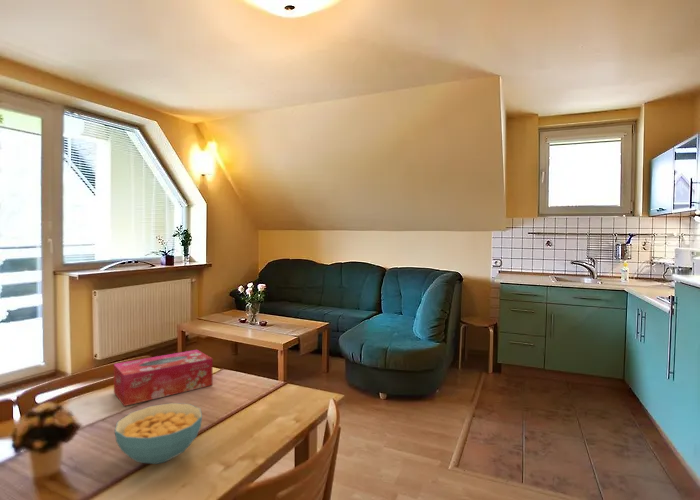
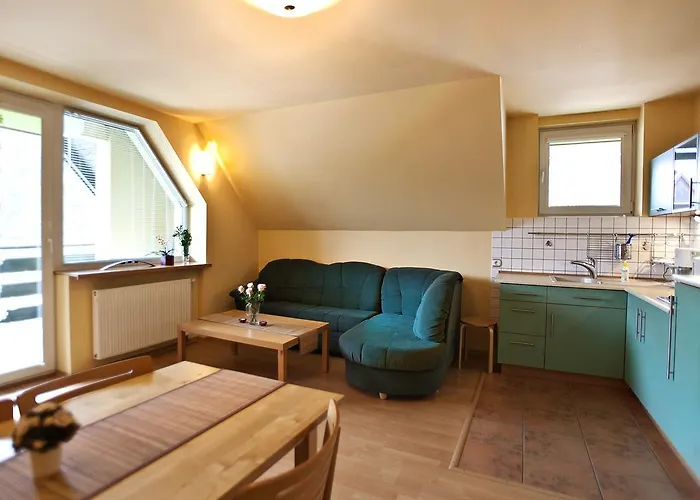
- cereal bowl [114,402,203,465]
- tissue box [113,349,214,407]
